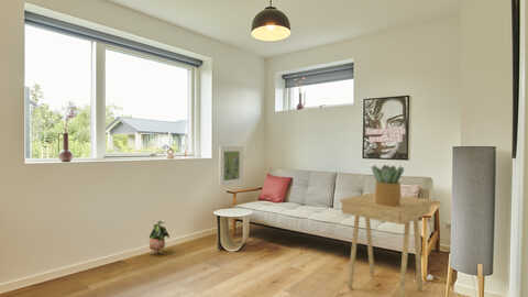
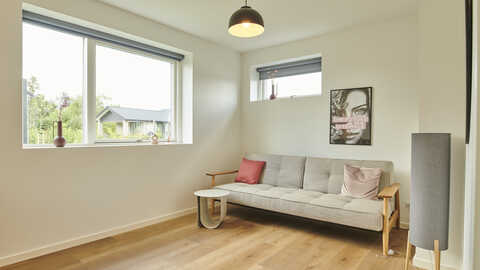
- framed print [218,145,244,187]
- potted plant [371,164,405,207]
- potted plant [148,220,170,257]
- side table [339,191,433,297]
